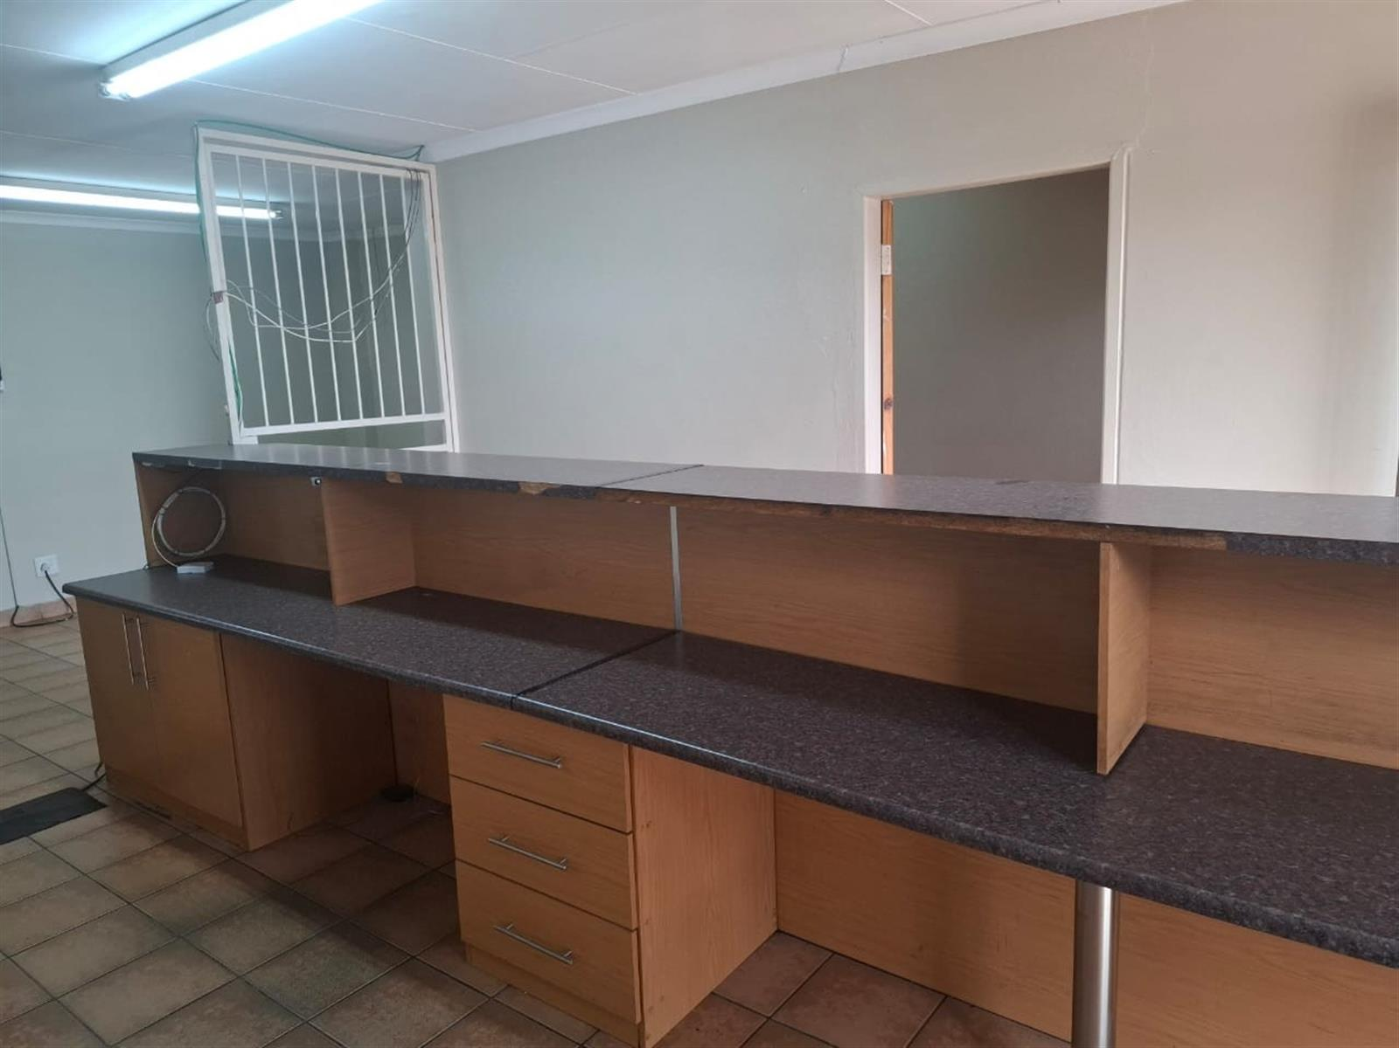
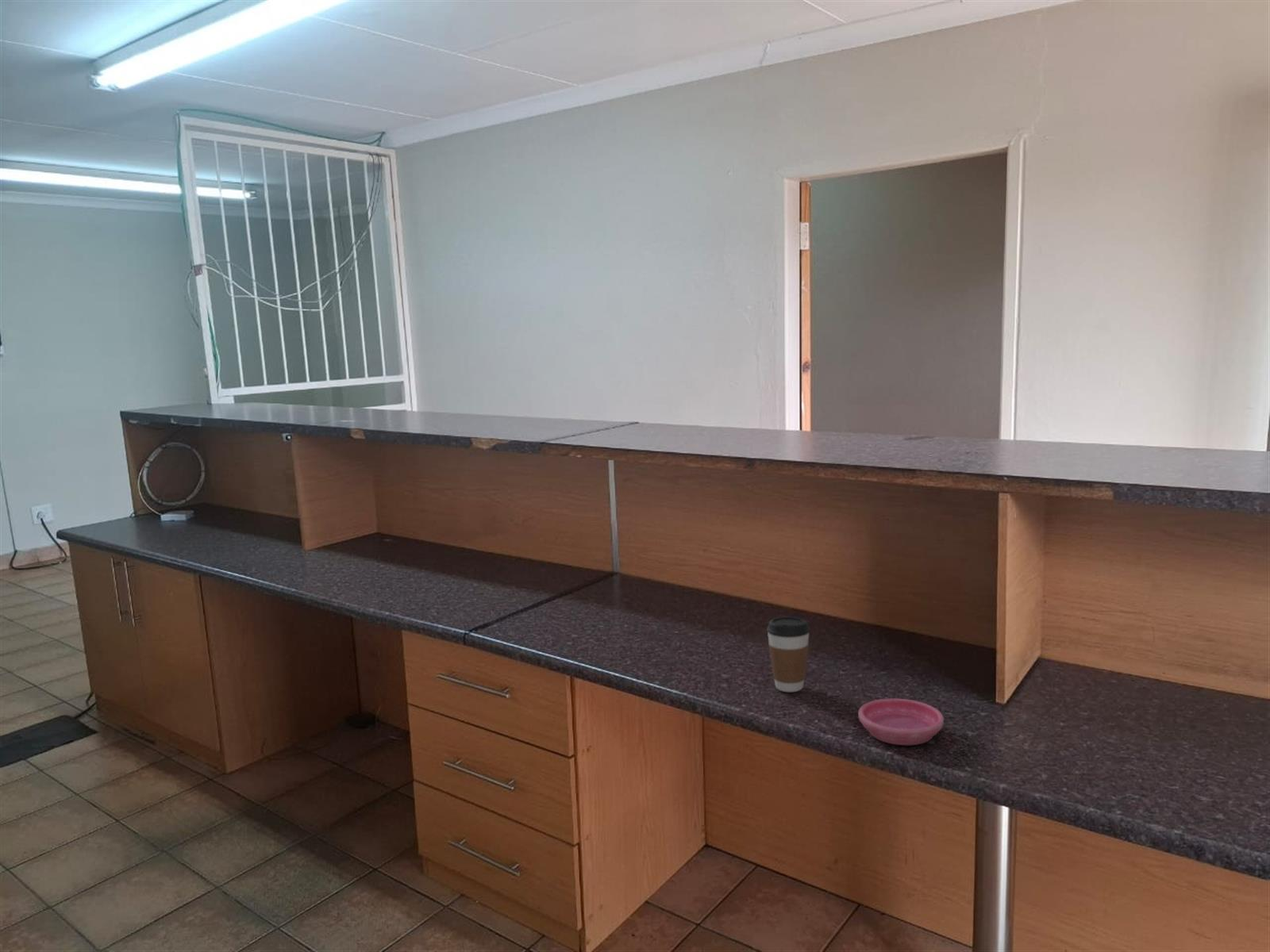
+ saucer [857,698,945,746]
+ coffee cup [766,616,811,693]
